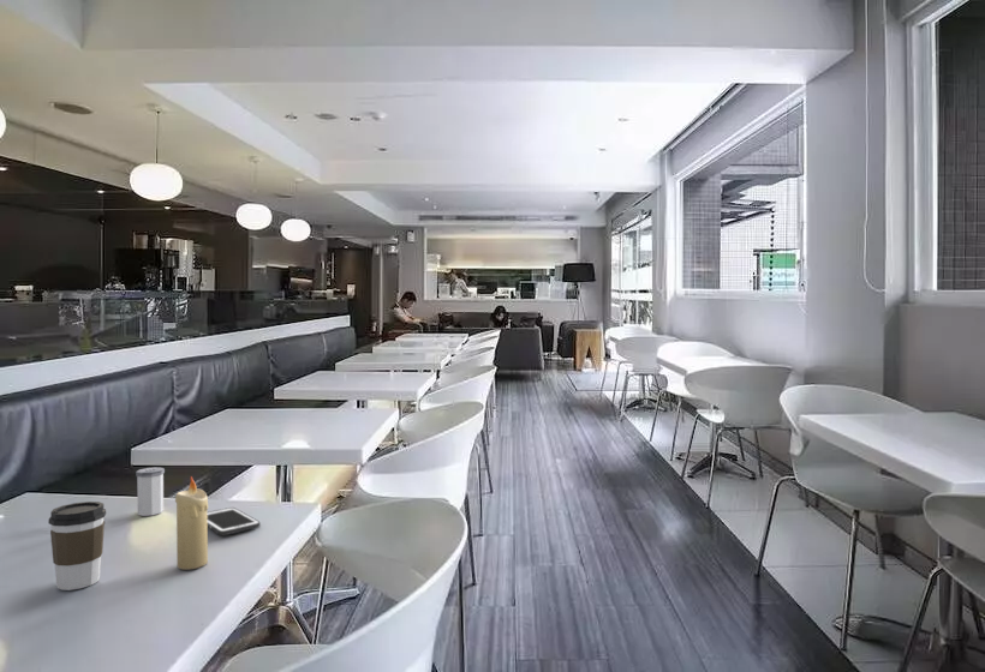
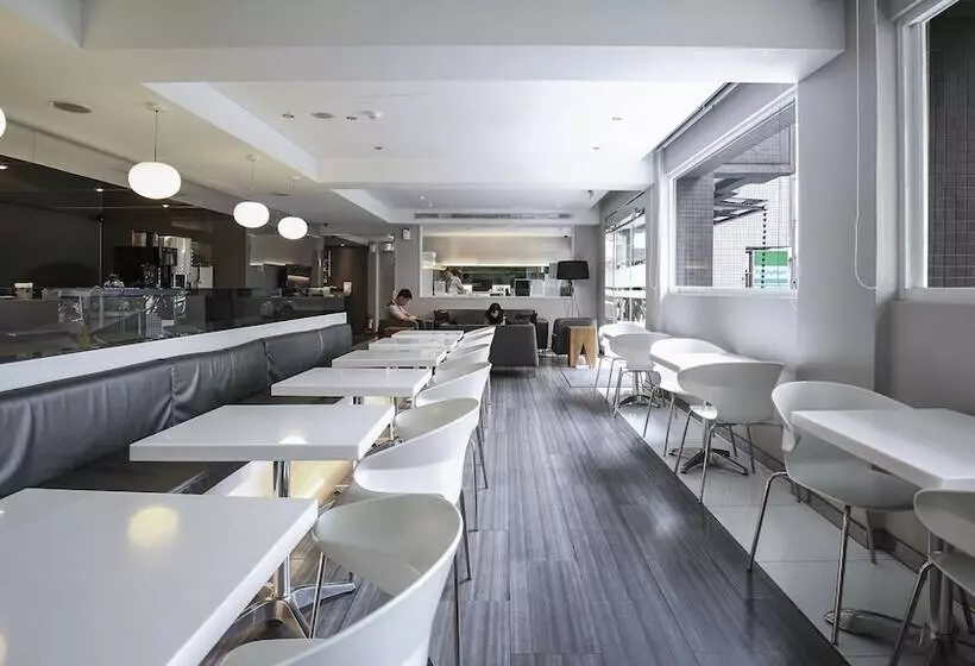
- cell phone [207,506,262,536]
- coffee cup [47,500,107,592]
- candle [174,475,209,571]
- salt shaker [135,467,166,517]
